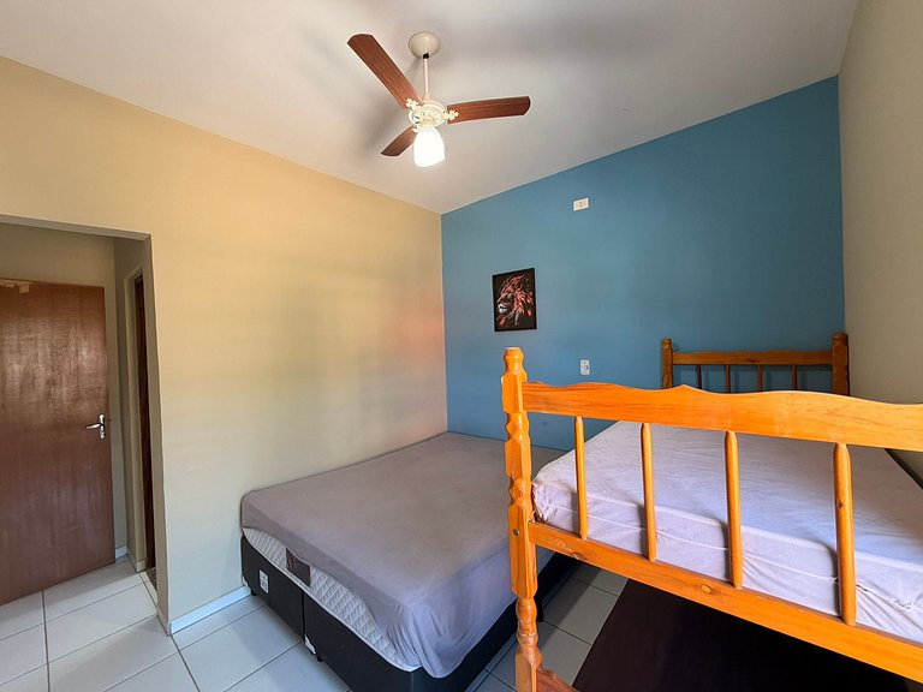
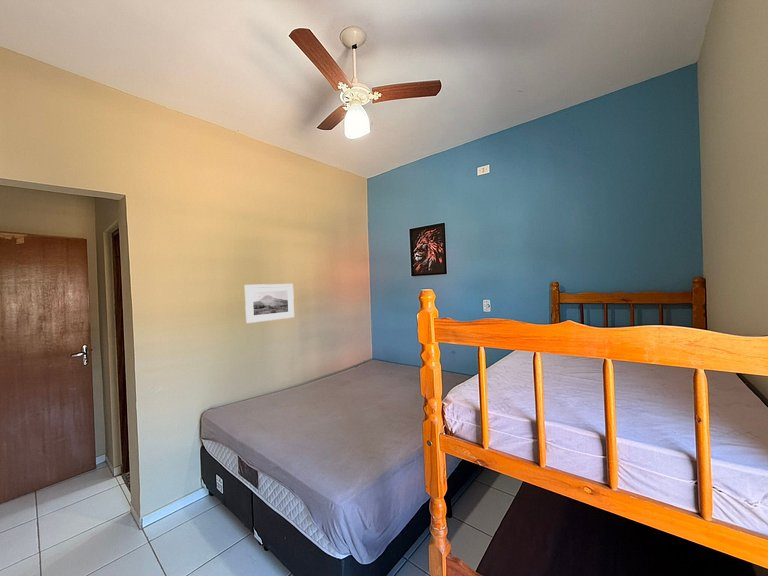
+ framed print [244,283,295,324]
